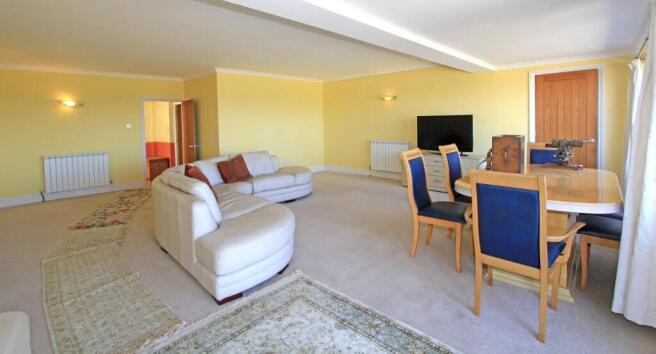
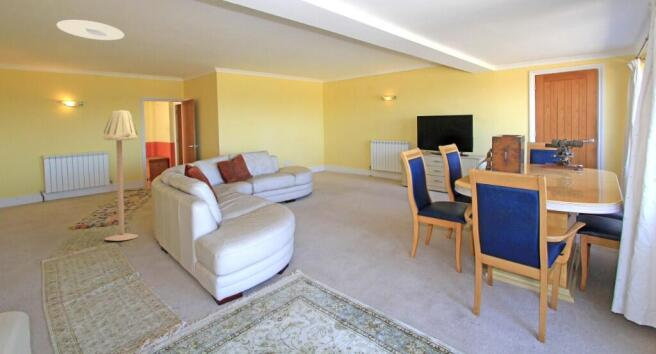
+ ceiling light [56,19,125,41]
+ floor lamp [102,109,139,242]
